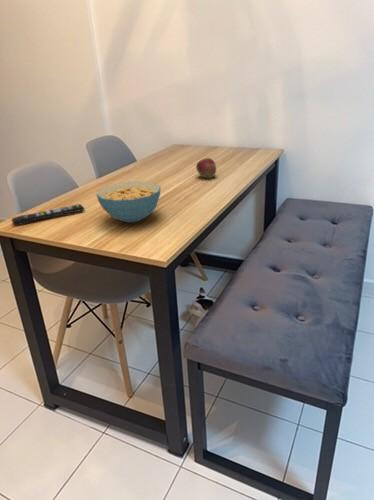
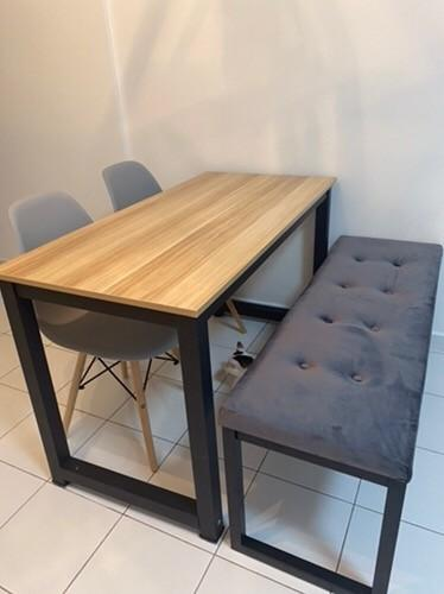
- fruit [195,157,217,179]
- remote control [11,203,85,227]
- cereal bowl [95,180,161,224]
